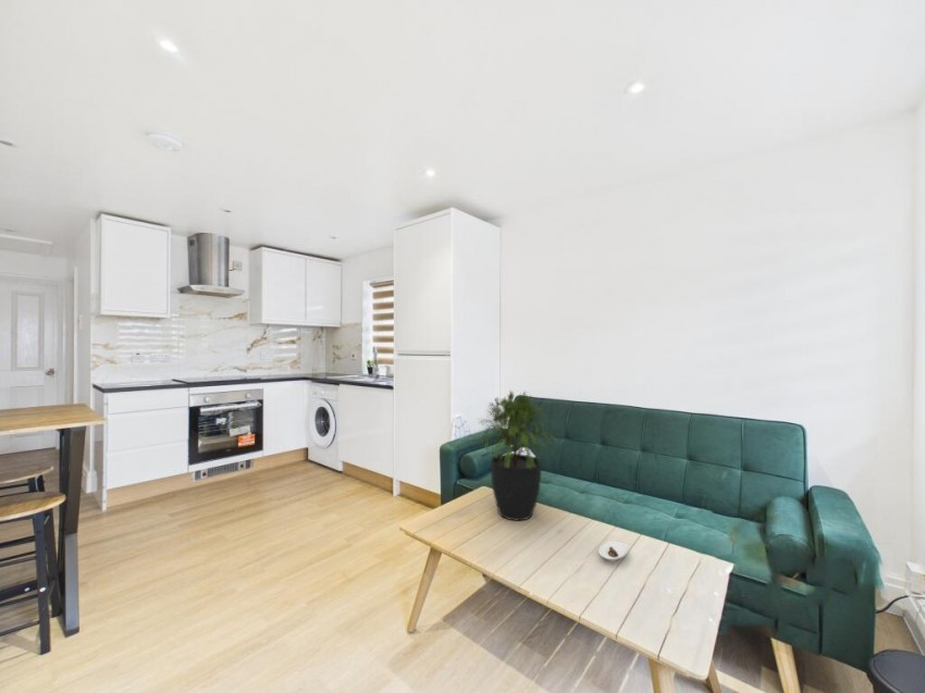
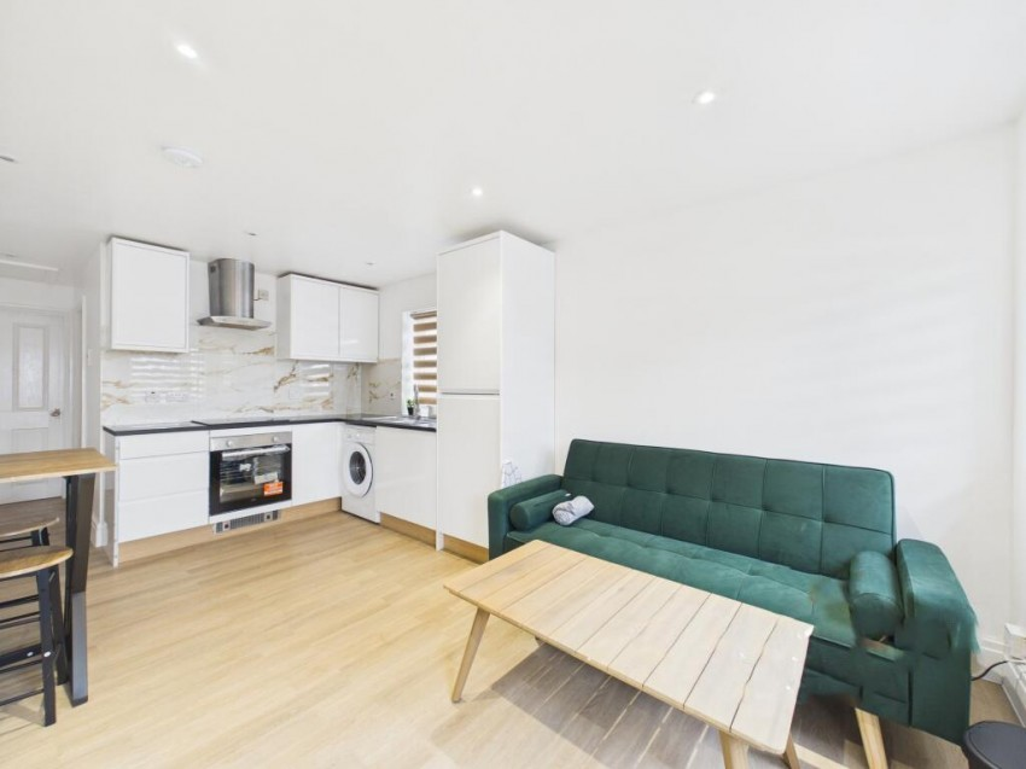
- saucer [597,541,629,562]
- potted plant [478,389,558,521]
